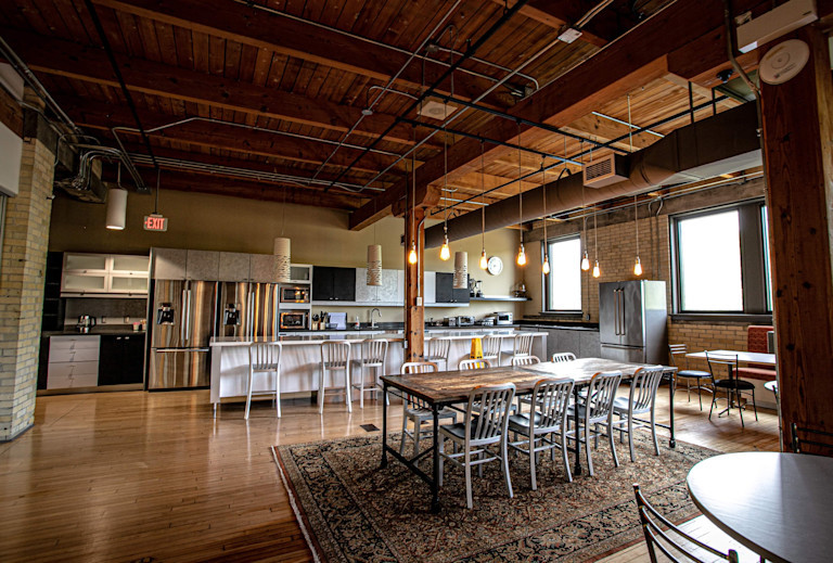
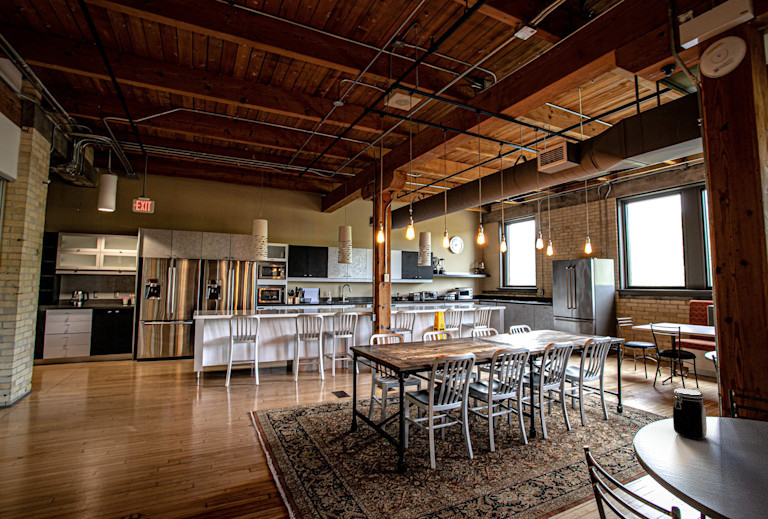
+ jar [672,388,708,440]
